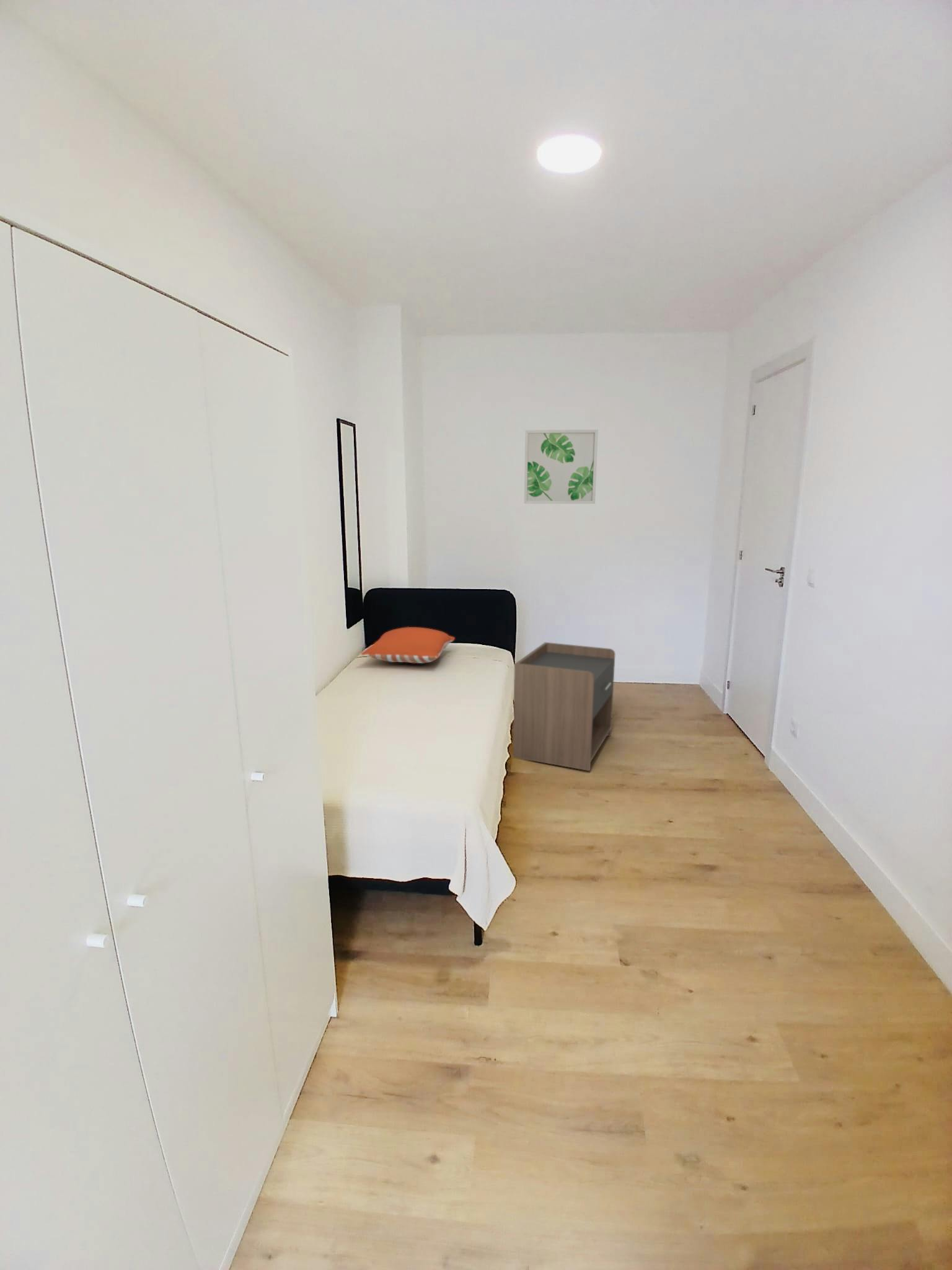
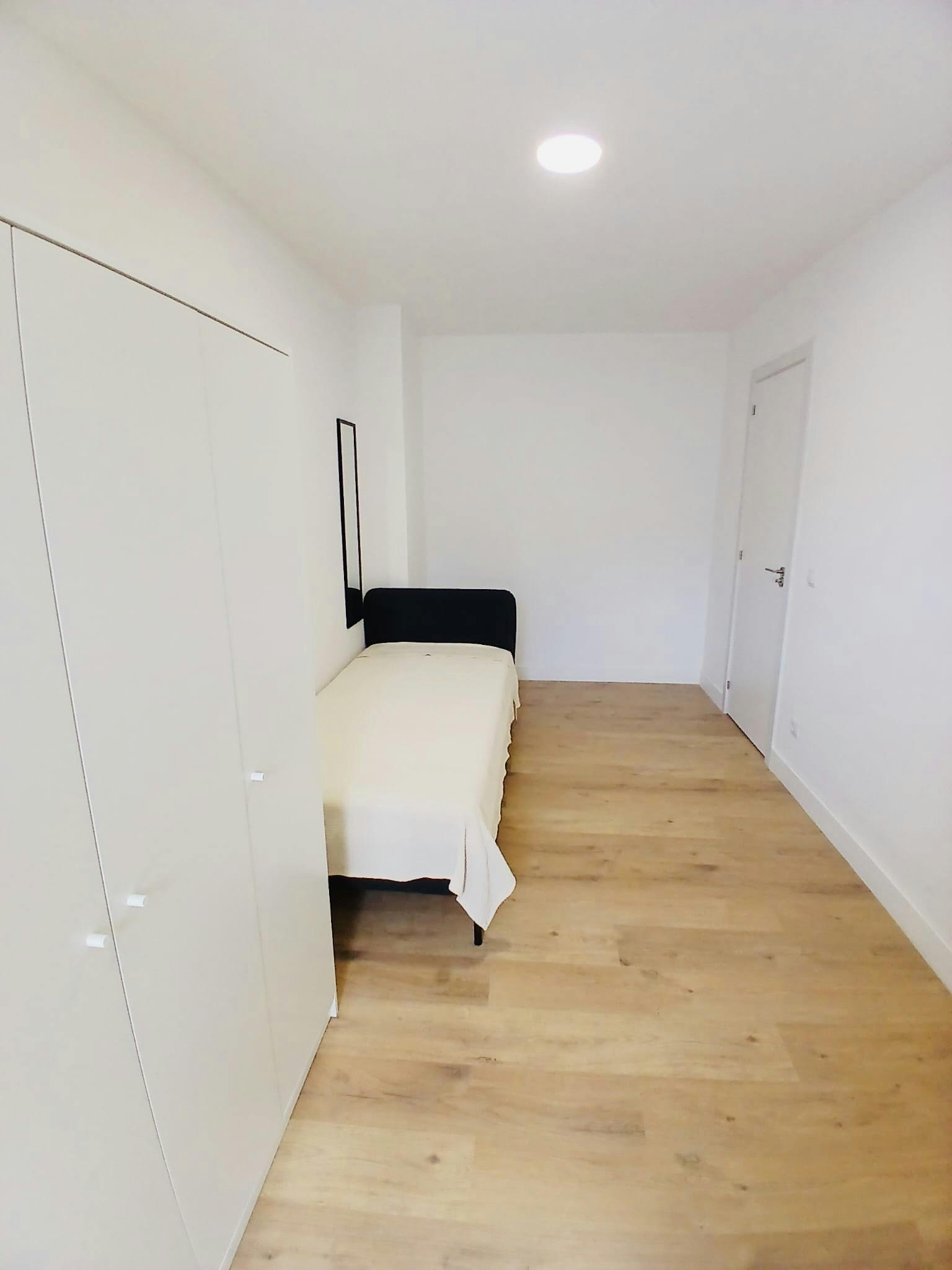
- nightstand [513,642,616,771]
- pillow [361,626,456,664]
- wall art [524,429,599,504]
